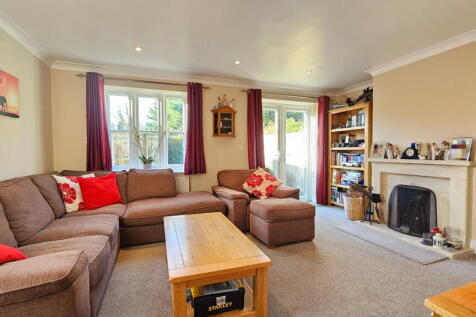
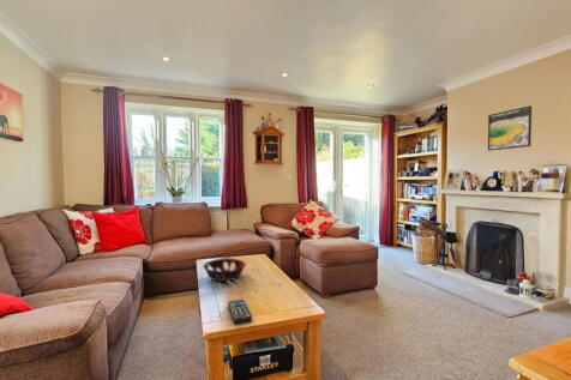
+ decorative bowl [202,257,247,283]
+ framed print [487,104,533,152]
+ remote control [227,298,253,325]
